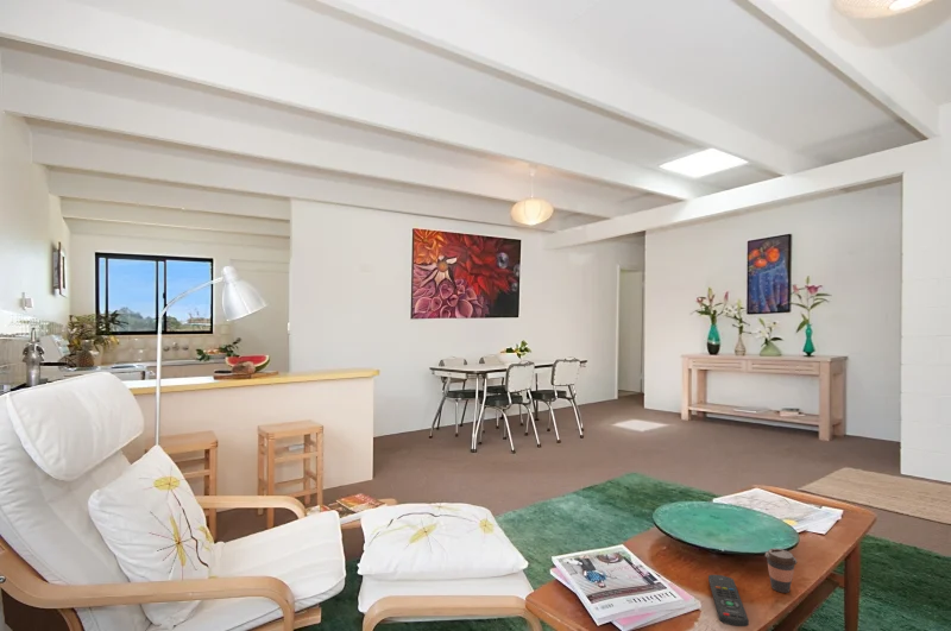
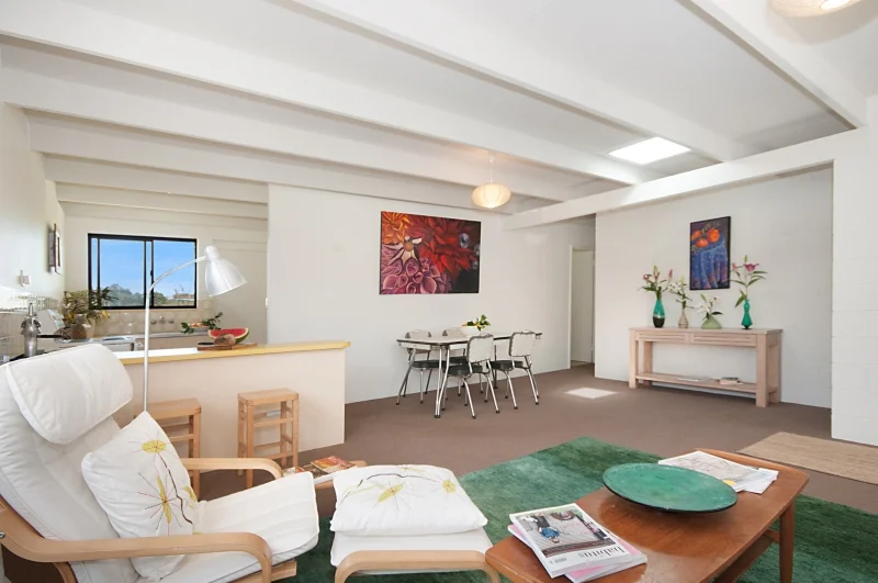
- coffee cup [763,548,798,594]
- remote control [707,574,750,627]
